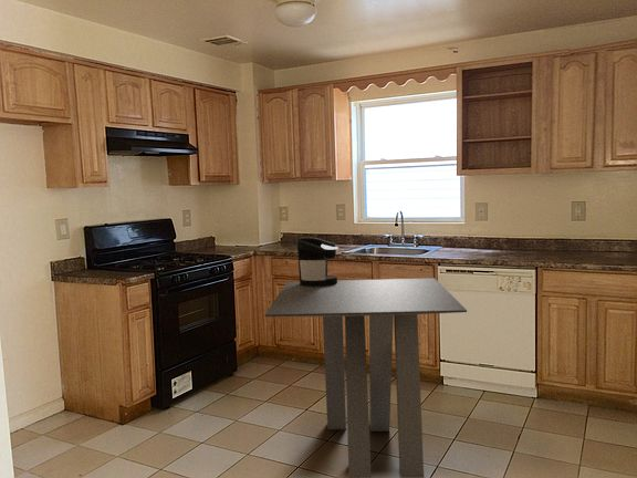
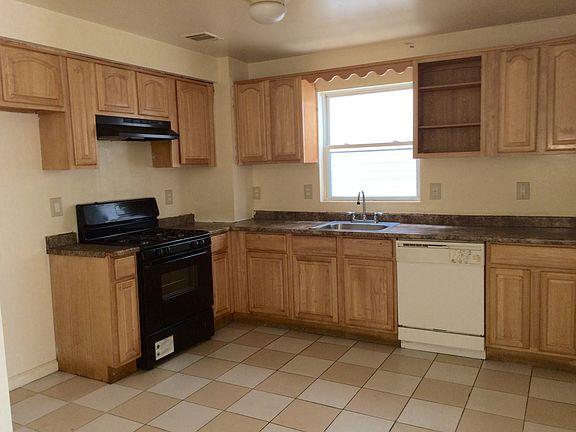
- dining table [264,277,468,478]
- coffee maker [296,236,340,287]
